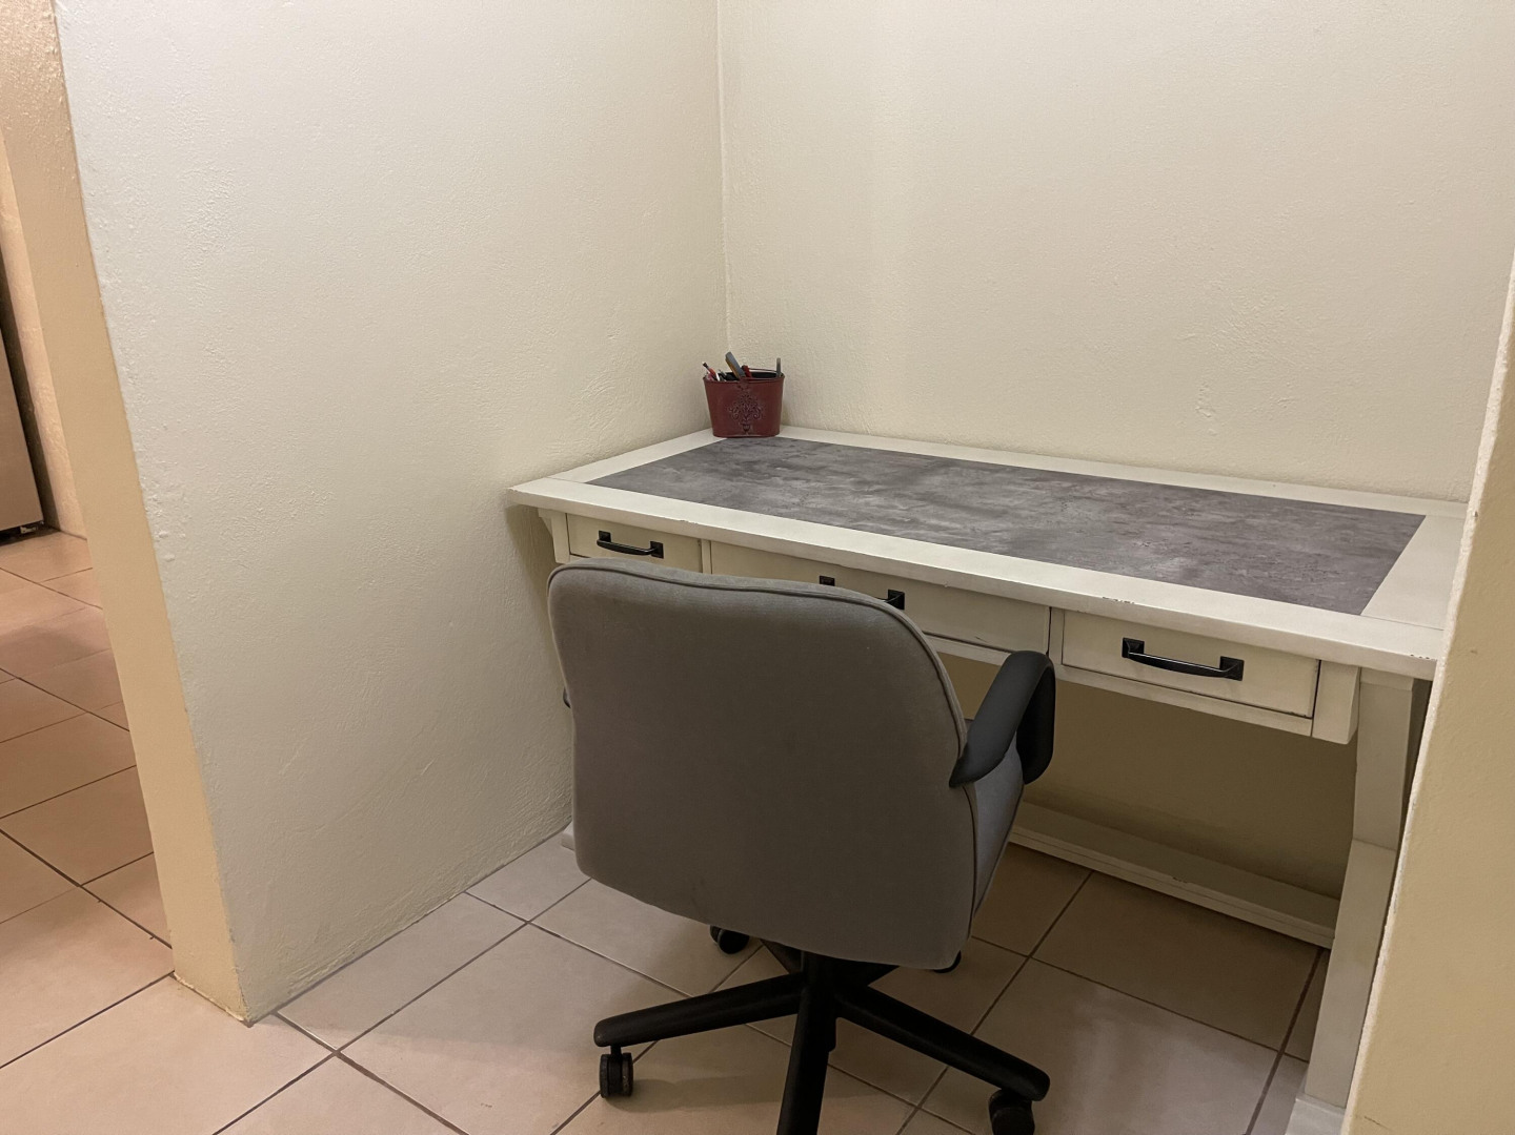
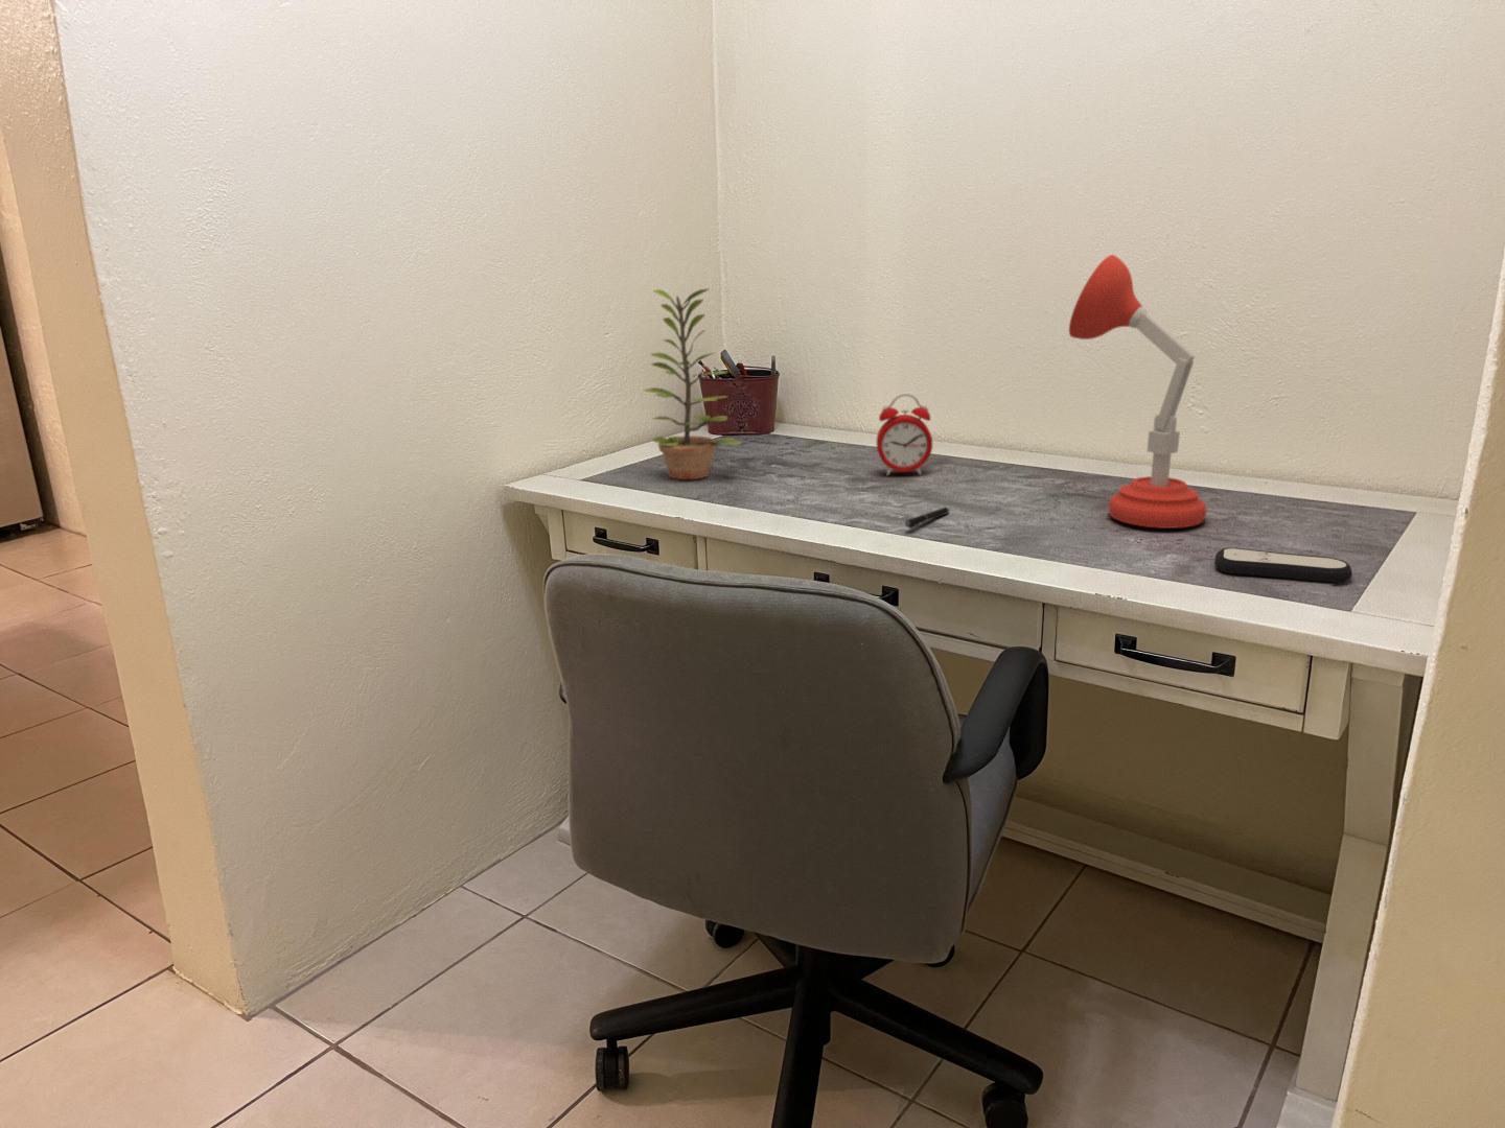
+ plant [642,287,744,480]
+ desk lamp [1068,254,1209,530]
+ remote control [1215,547,1353,584]
+ alarm clock [875,392,934,476]
+ pen [904,507,952,530]
